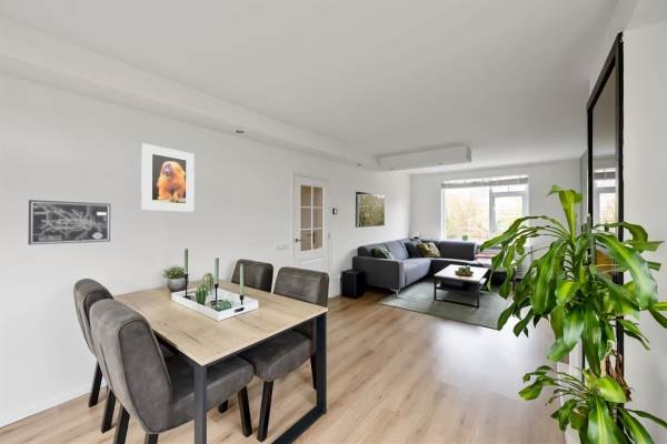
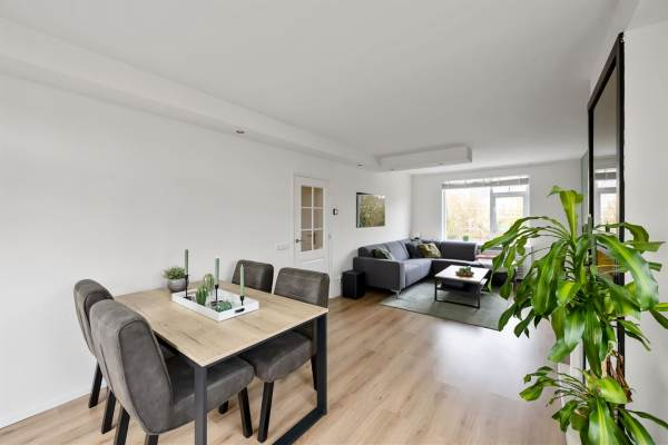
- wall art [27,199,111,245]
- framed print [140,142,196,213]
